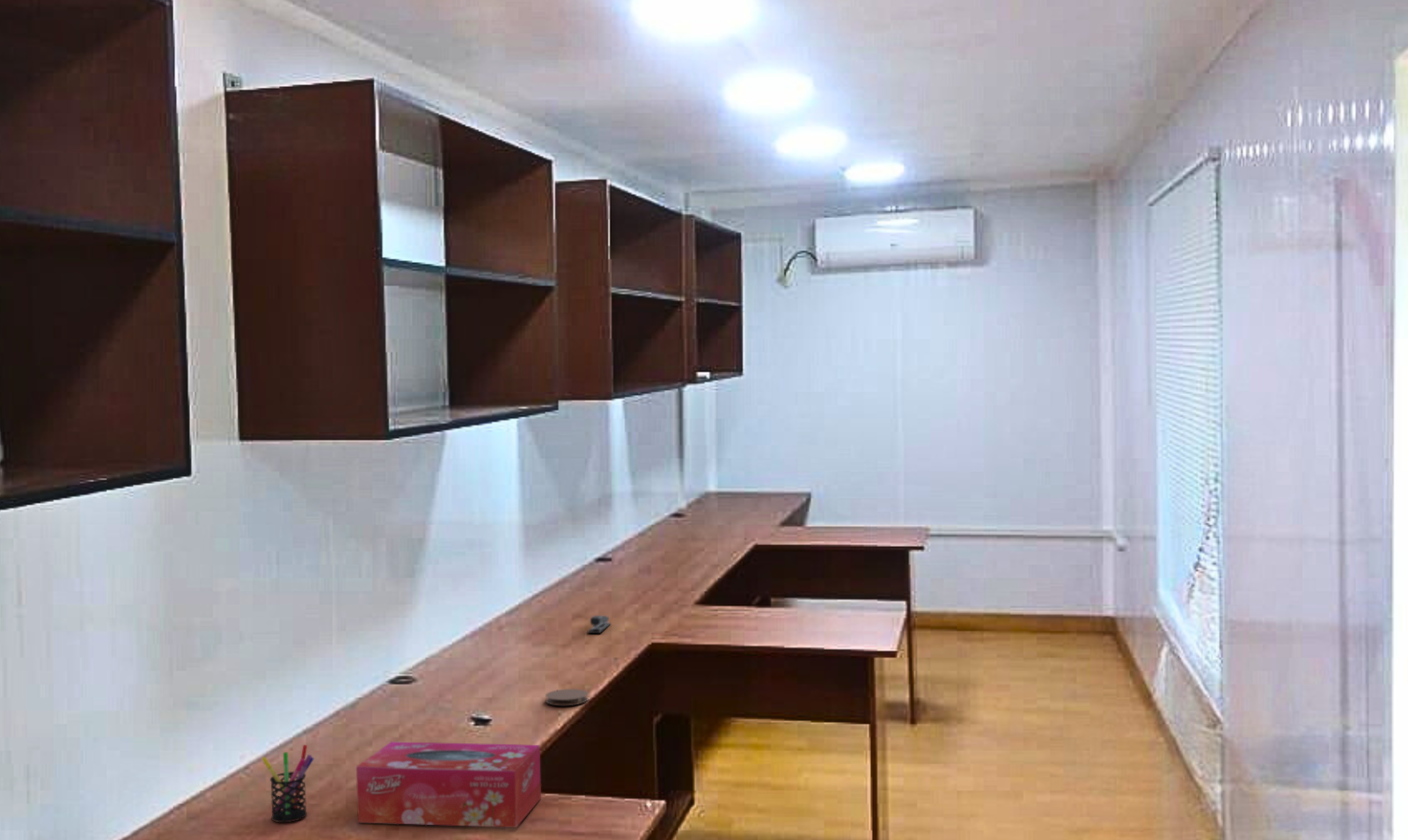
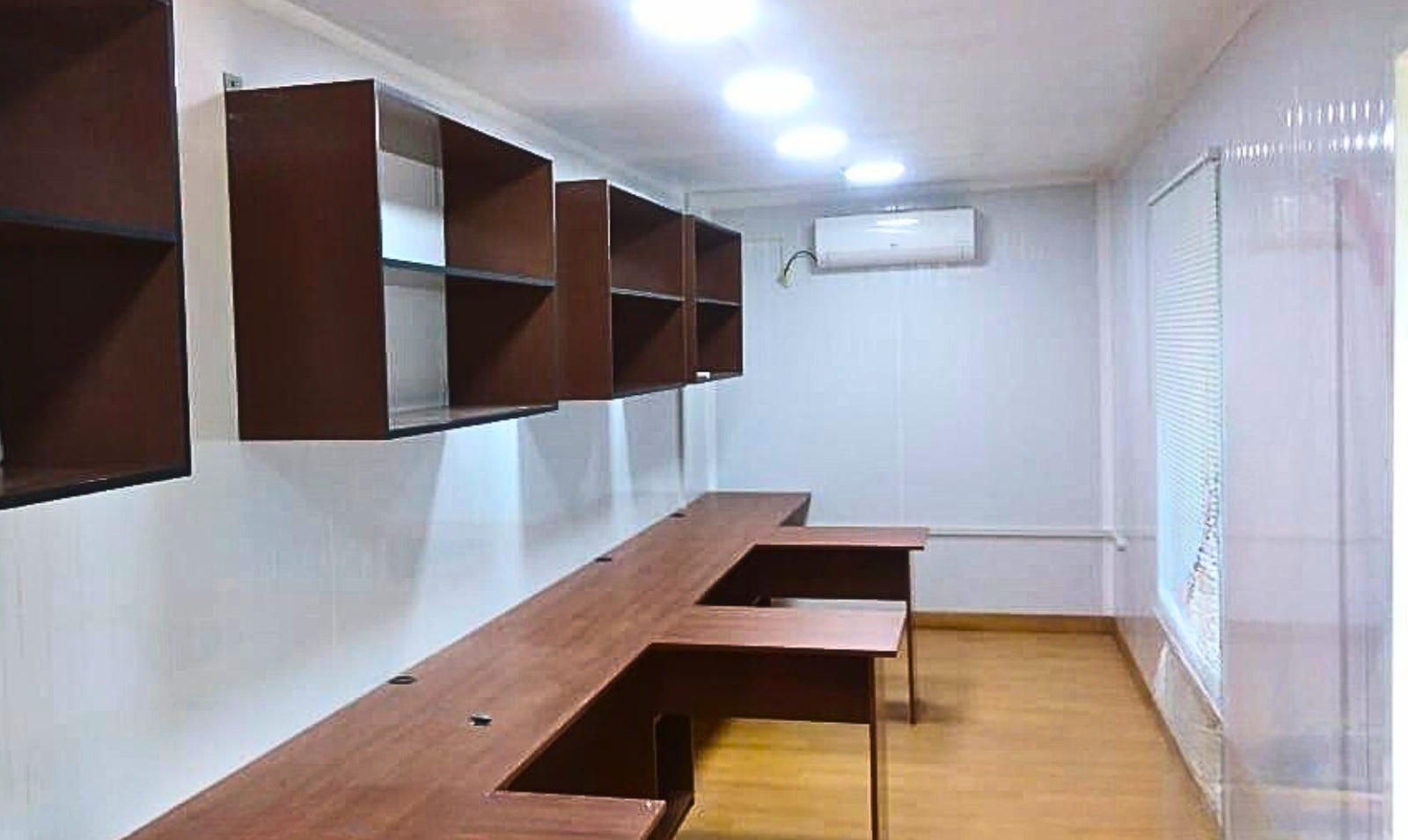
- coaster [545,688,590,706]
- pen holder [260,744,314,823]
- tissue box [356,741,542,829]
- stapler [586,615,612,634]
